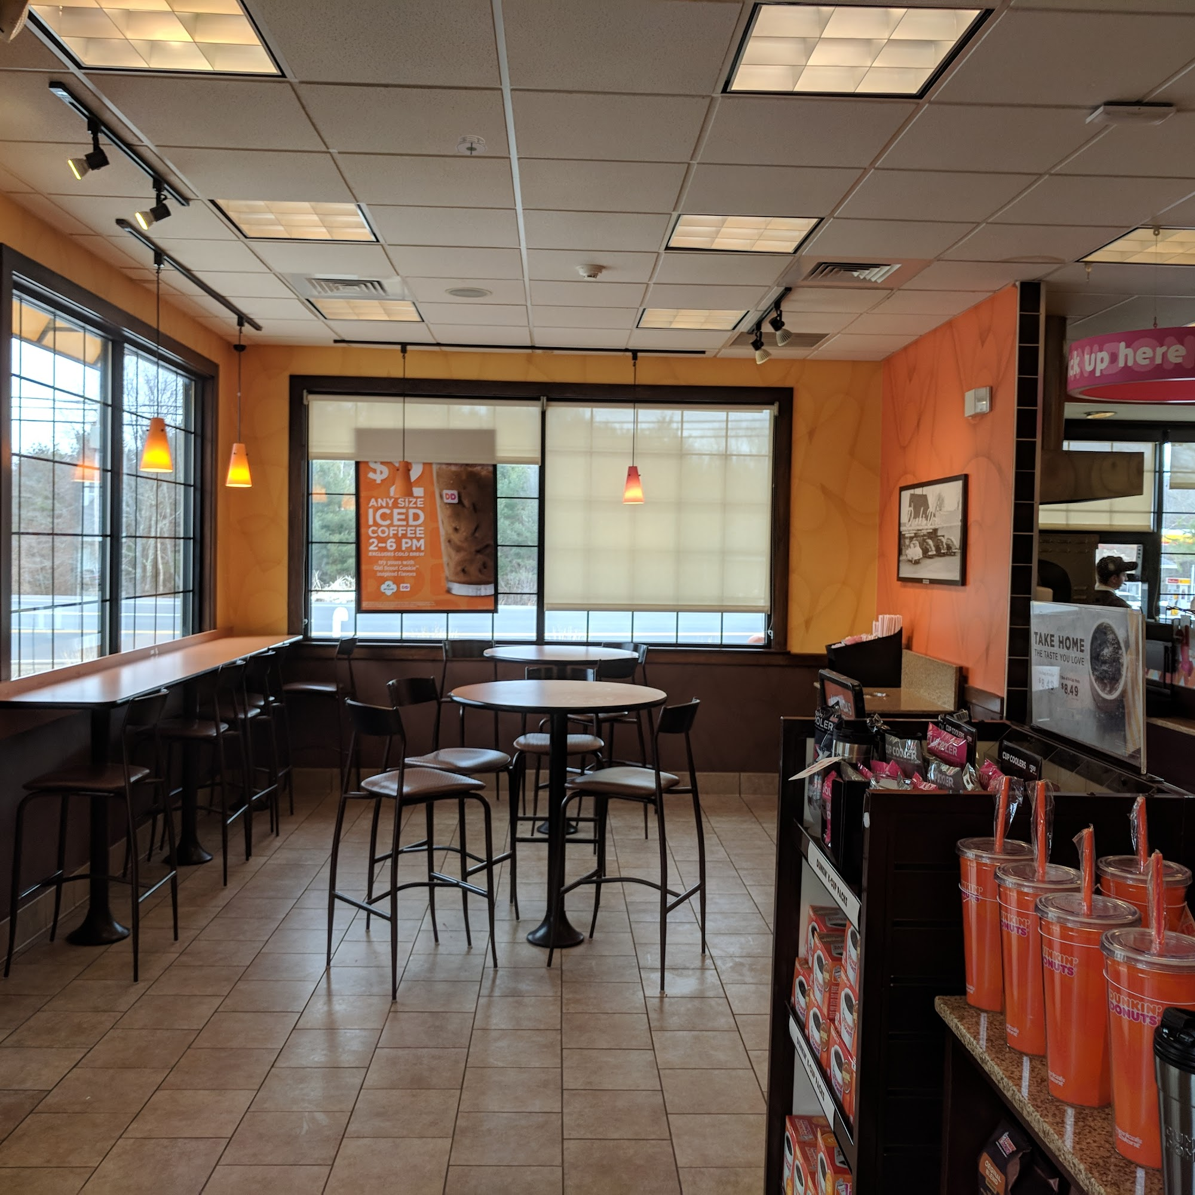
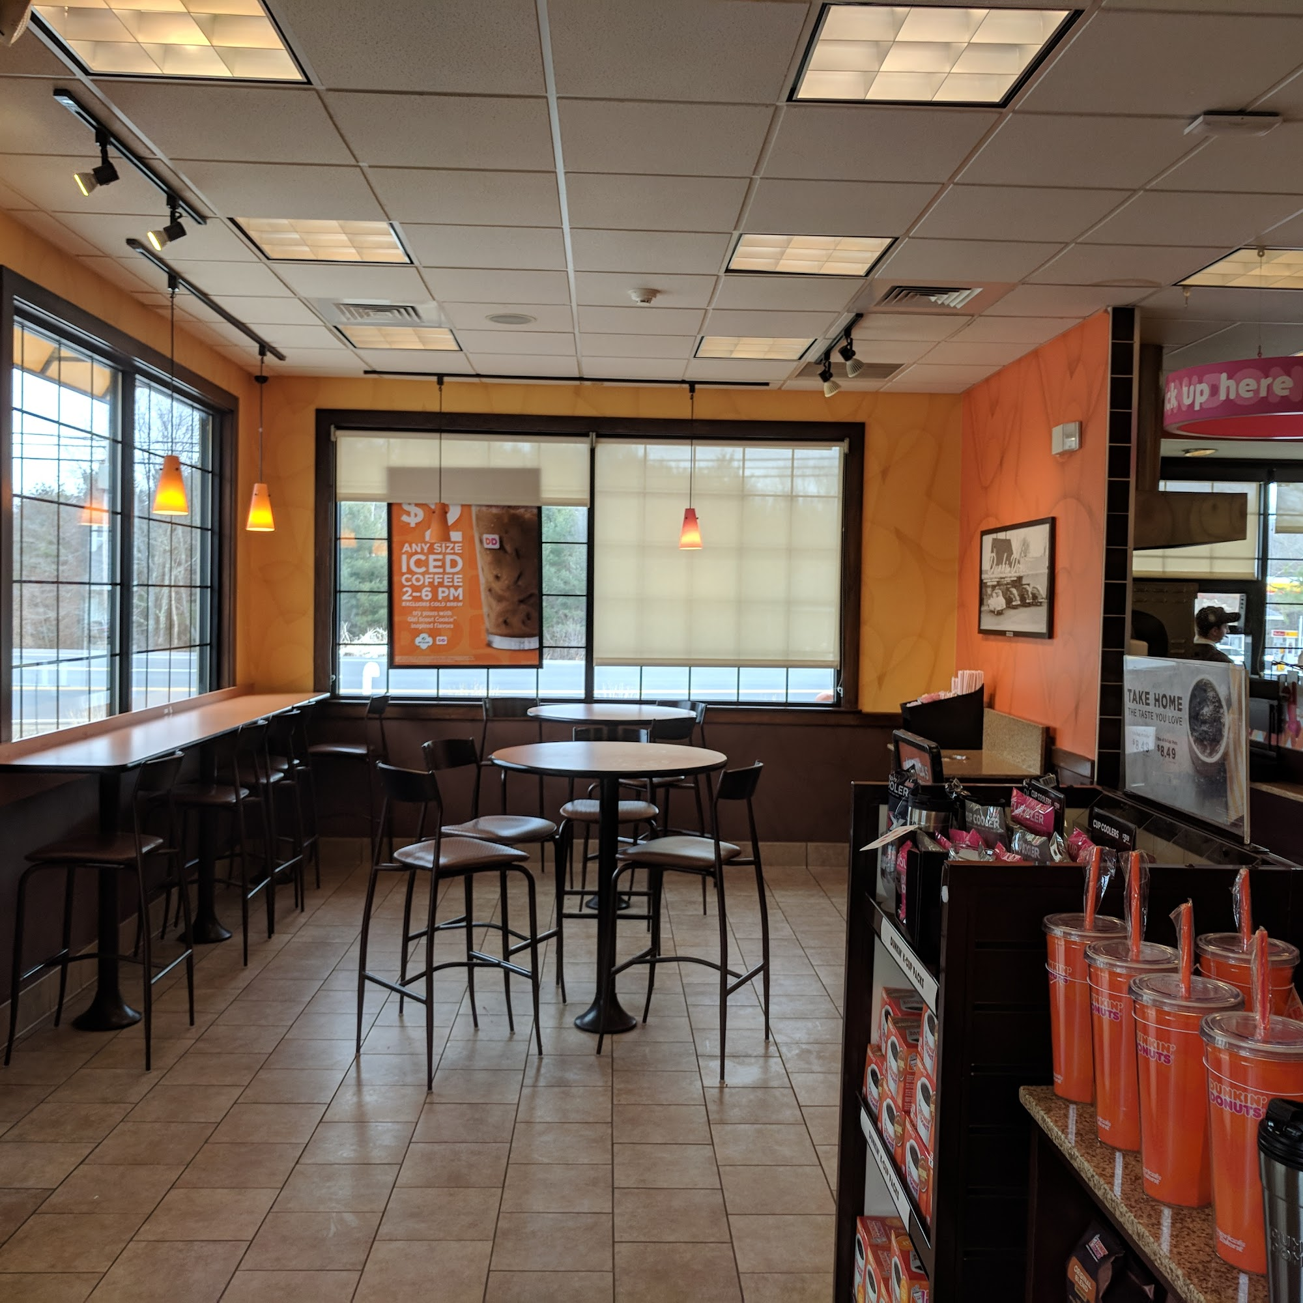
- smoke detector [453,135,488,155]
